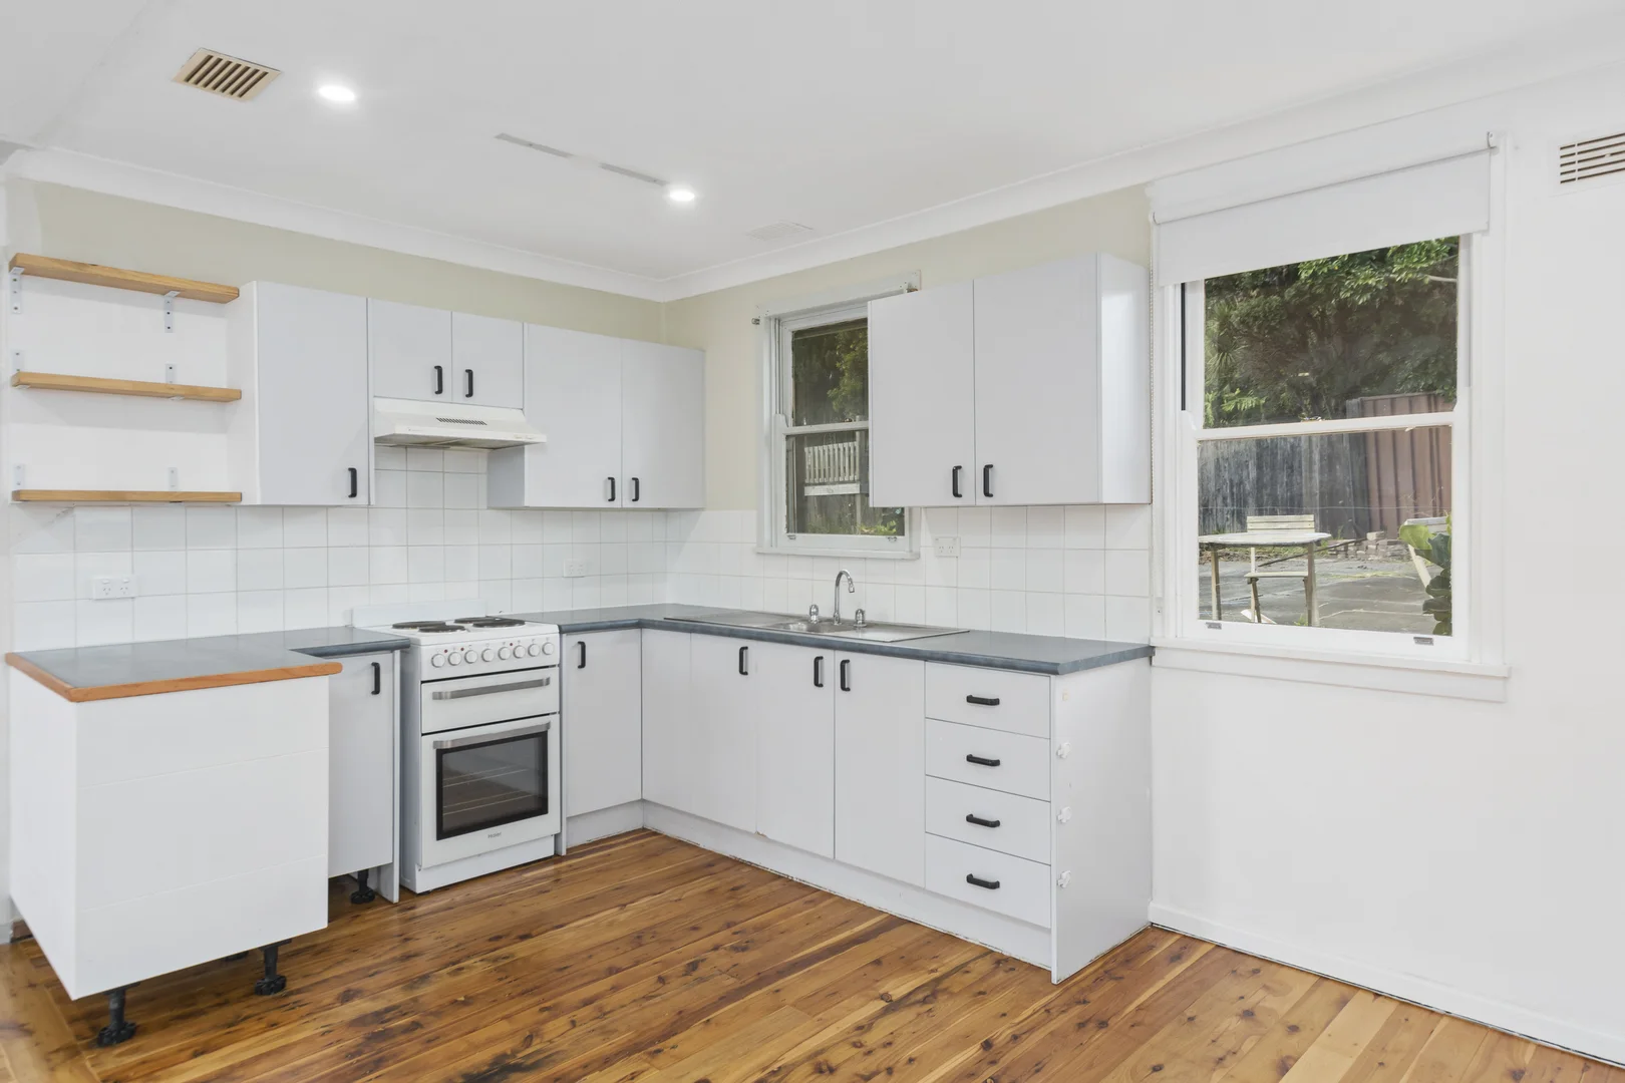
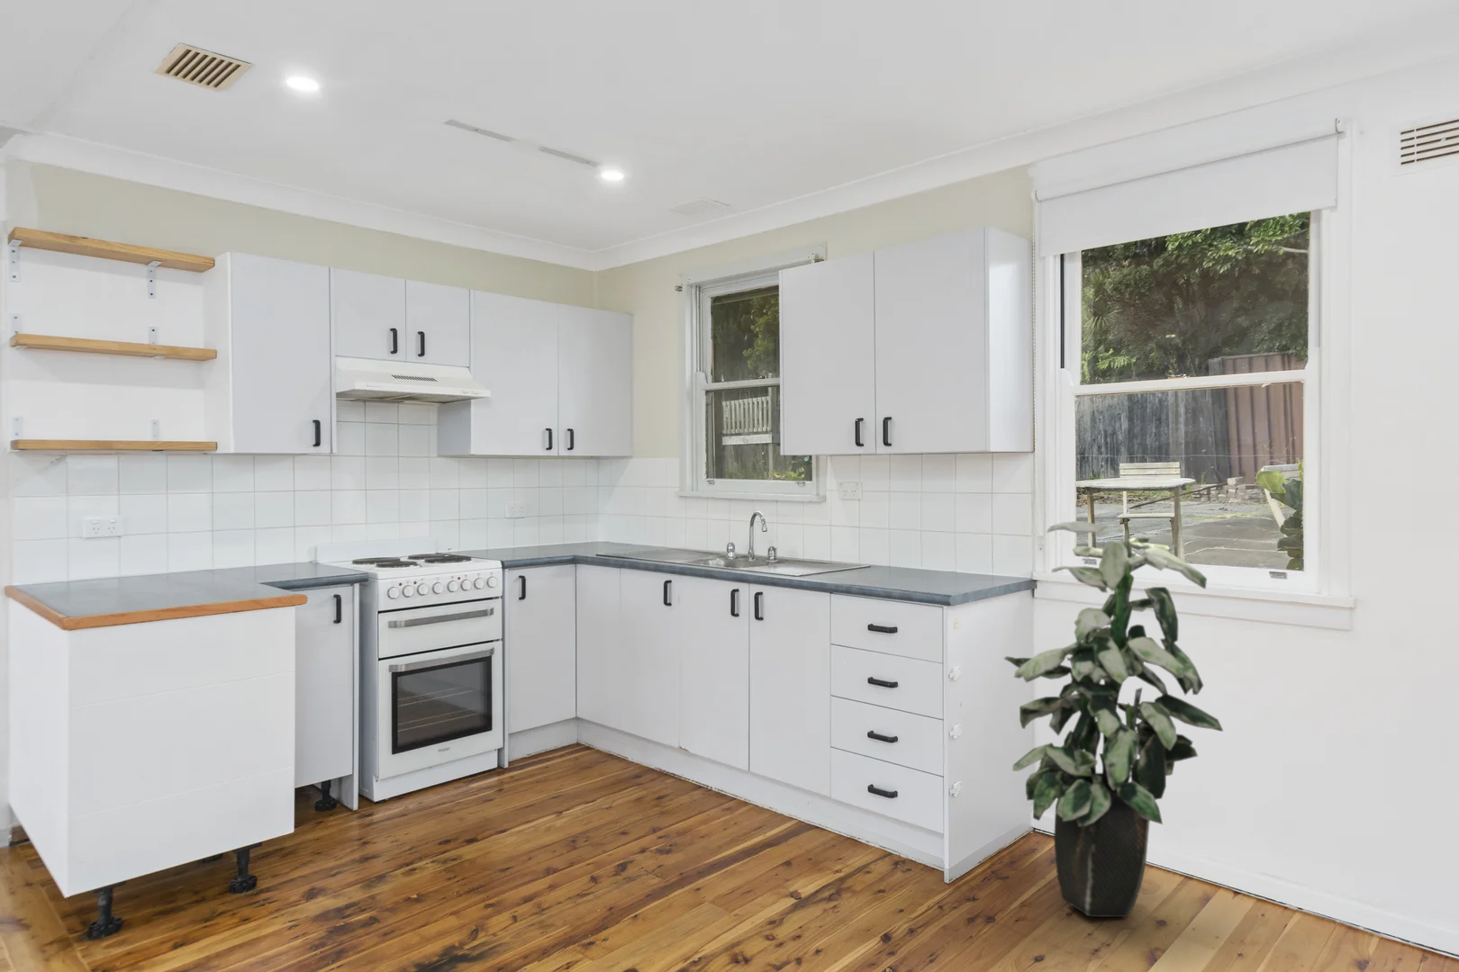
+ indoor plant [1003,521,1223,918]
